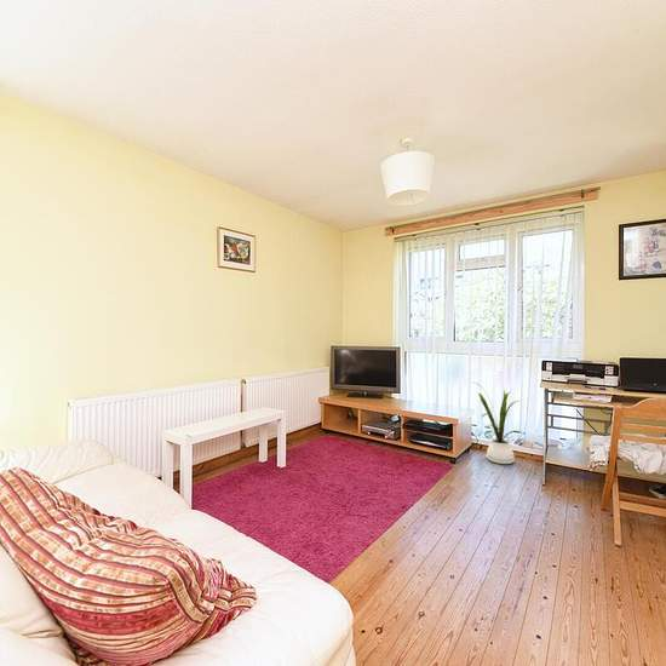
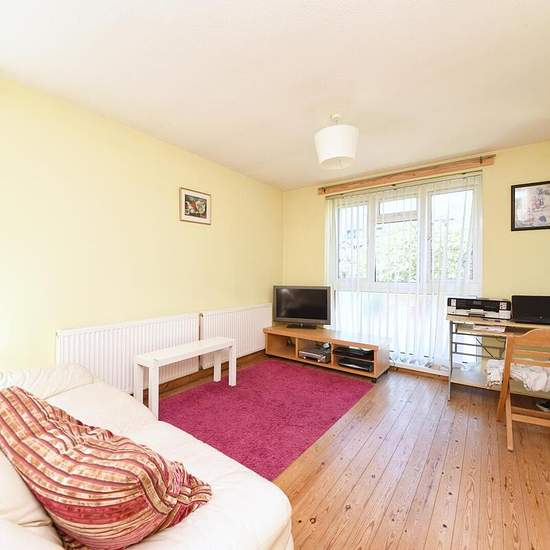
- house plant [473,381,527,465]
